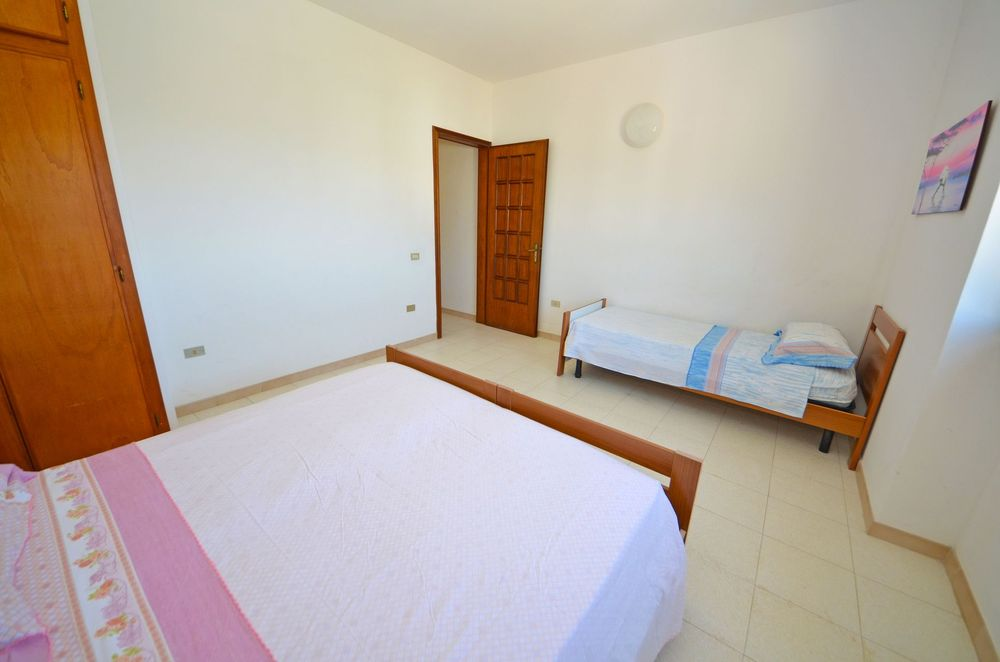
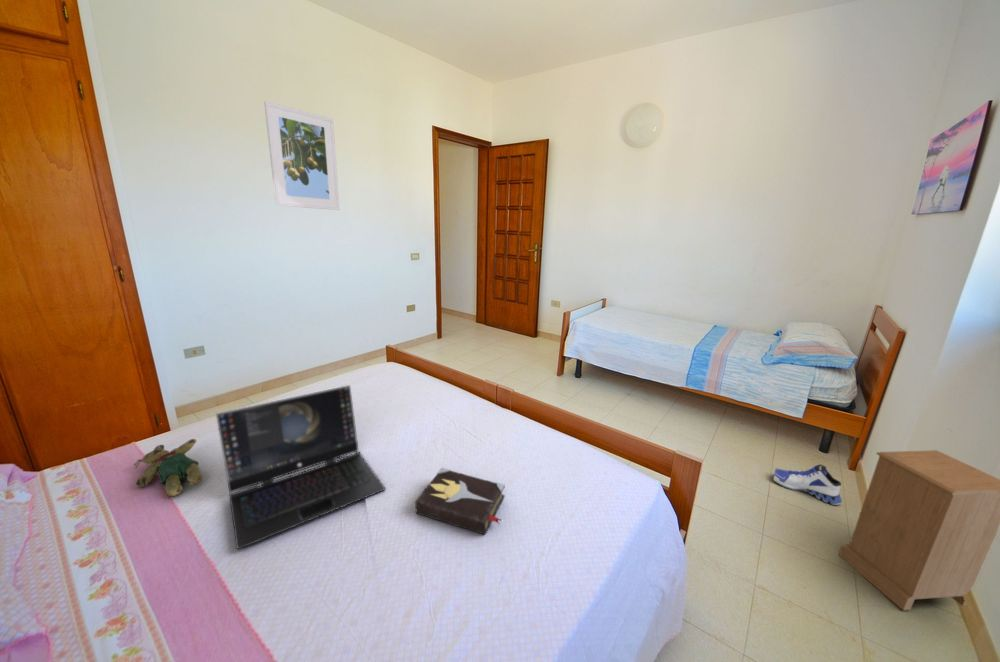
+ hardback book [414,467,506,536]
+ sneaker [773,464,843,506]
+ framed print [263,100,341,211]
+ laptop [215,384,386,550]
+ nightstand [838,449,1000,612]
+ teddy bear [133,438,203,497]
